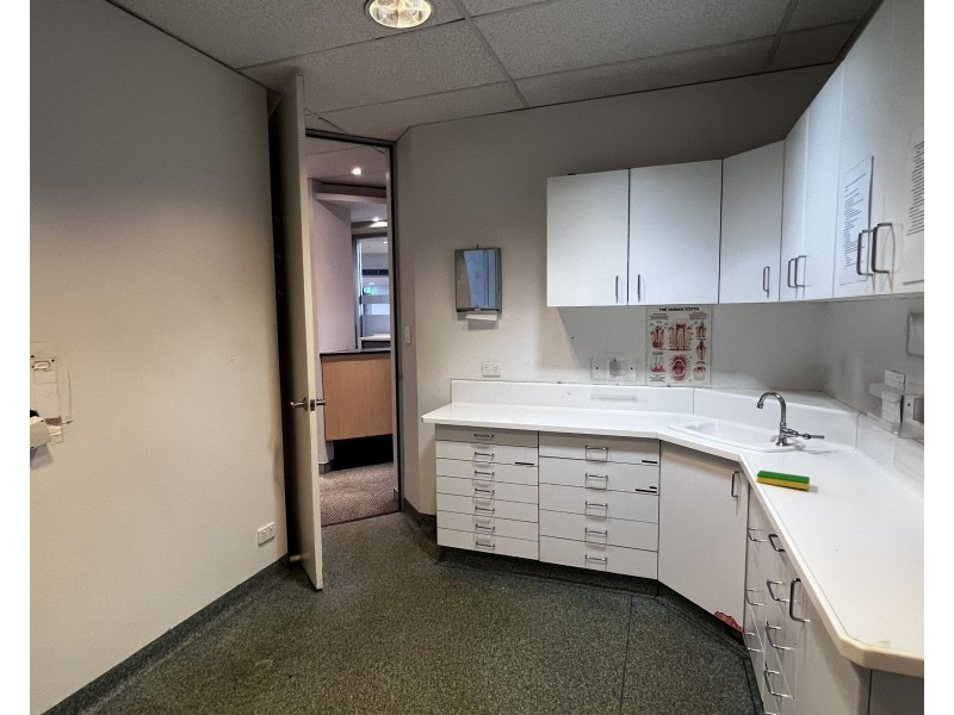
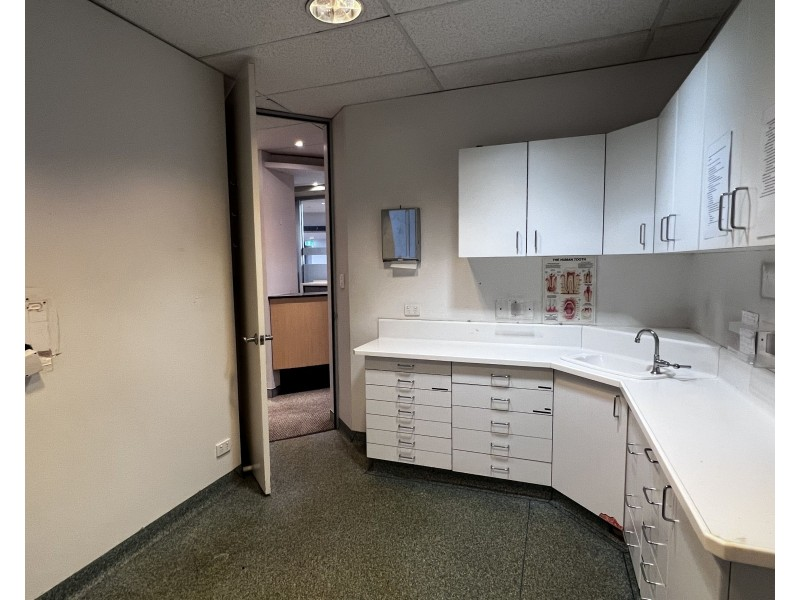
- dish sponge [756,470,811,491]
